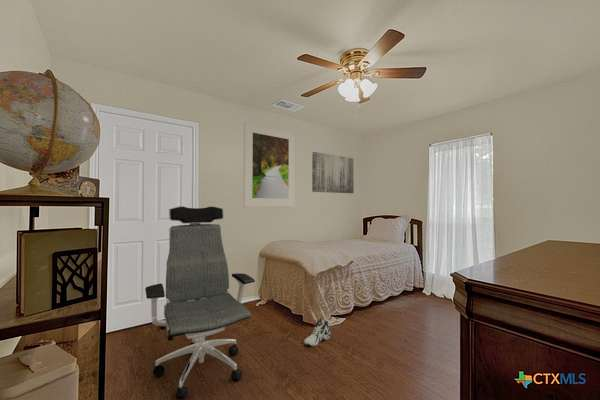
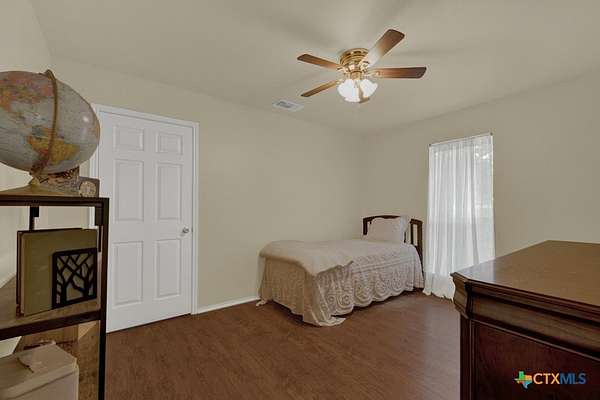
- wall art [311,151,355,194]
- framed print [243,121,296,208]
- sneaker [303,317,331,347]
- office chair [144,205,256,400]
